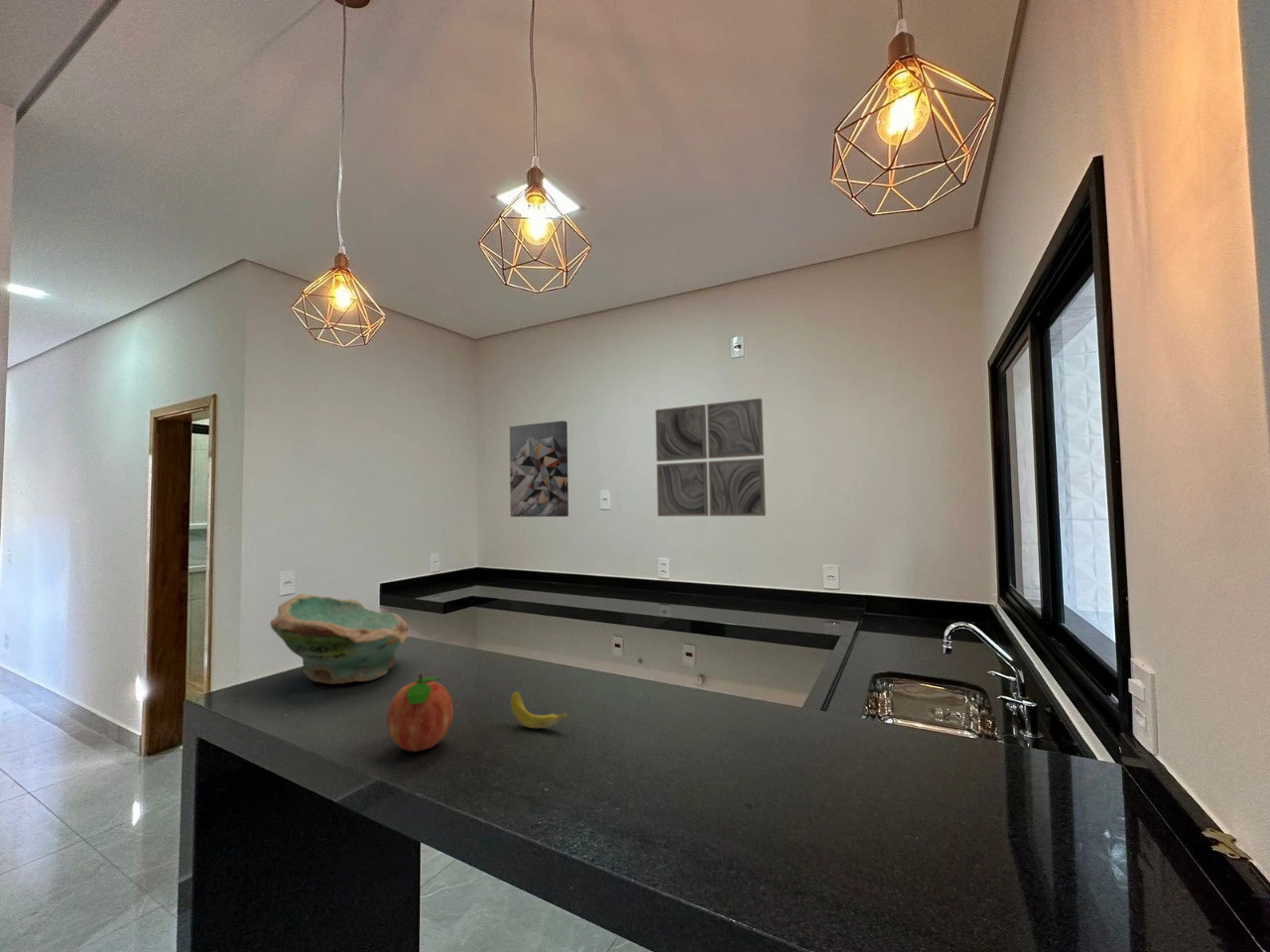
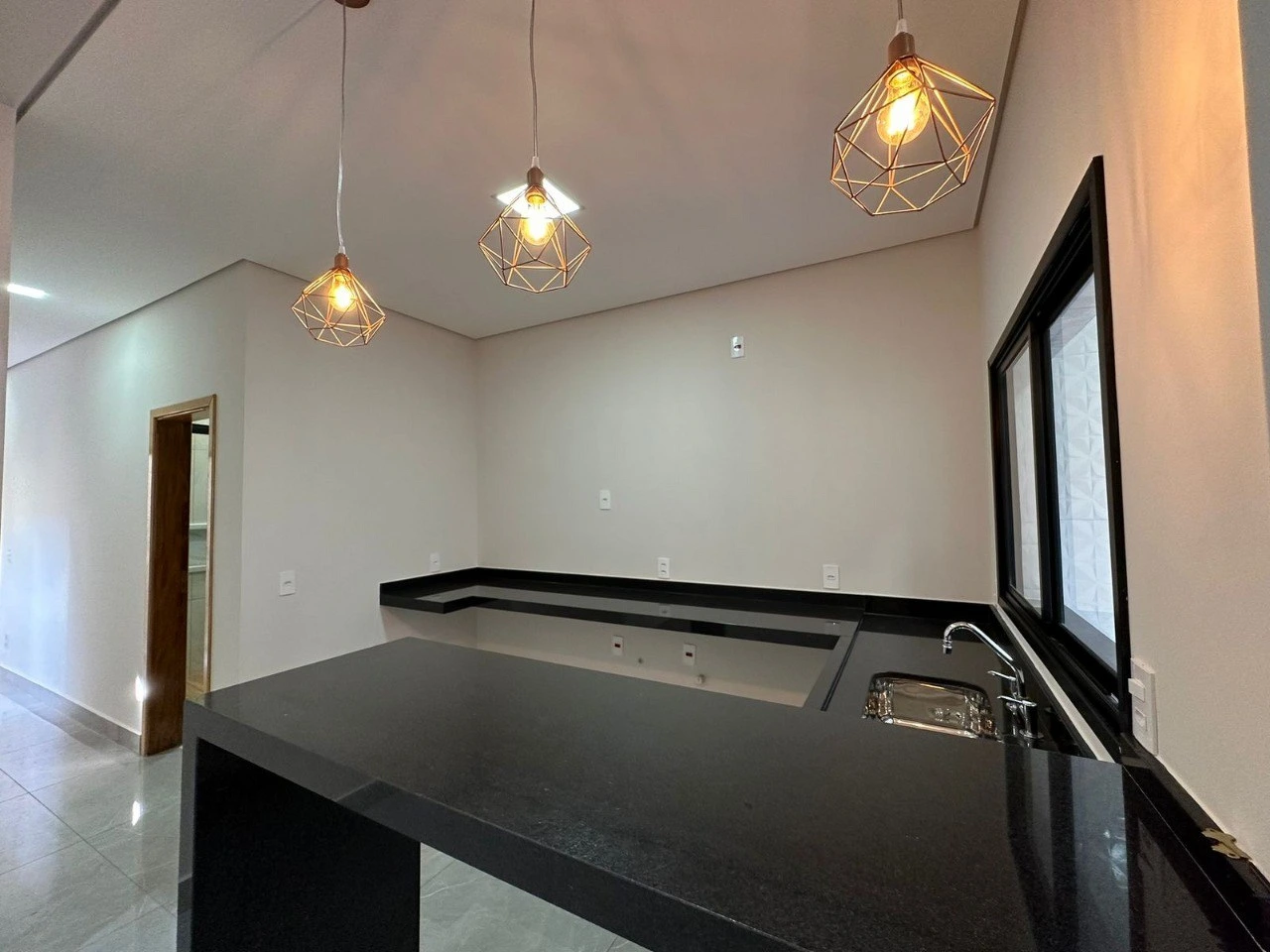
- wall art [655,398,767,518]
- banana [510,690,570,729]
- wall art [509,419,570,518]
- bowl [269,593,410,685]
- fruit [386,672,453,753]
